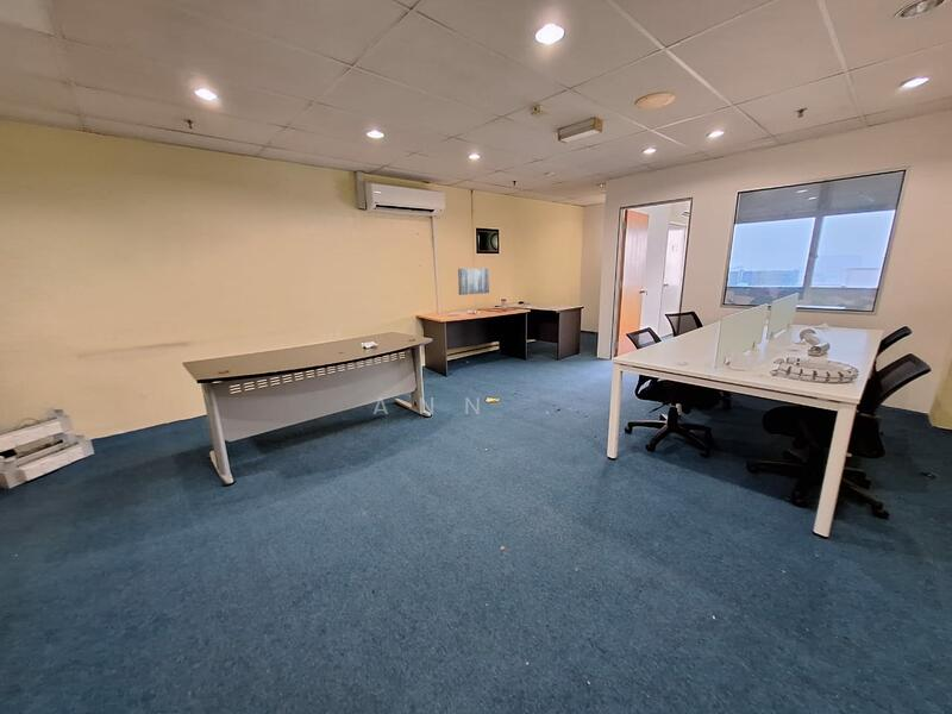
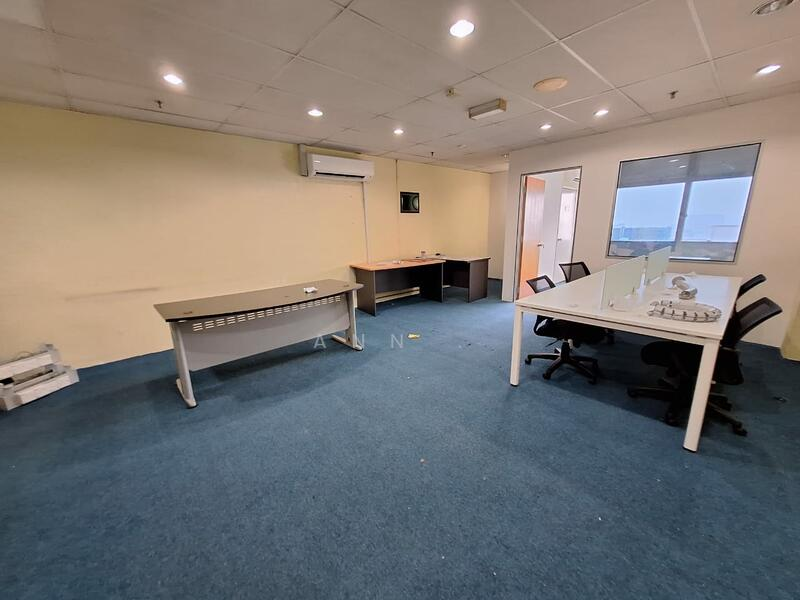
- wall art [457,268,490,296]
